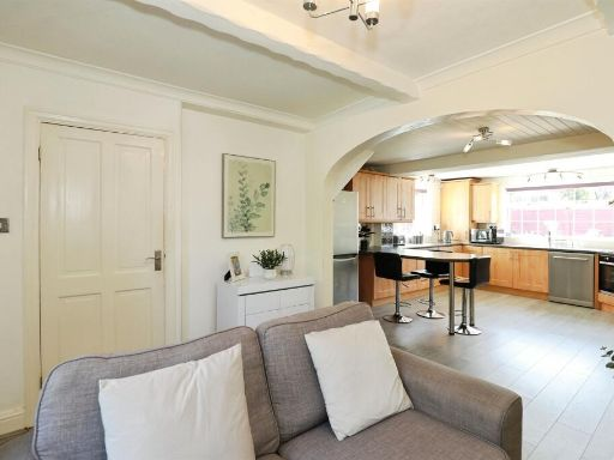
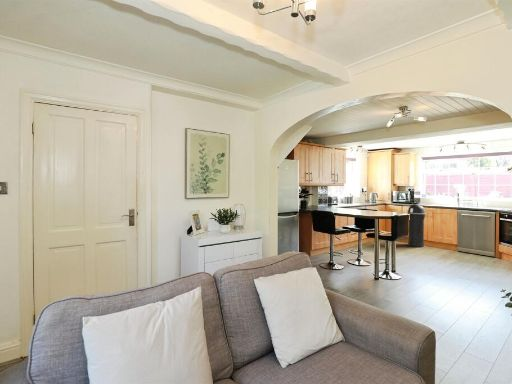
+ trash can [407,203,426,248]
